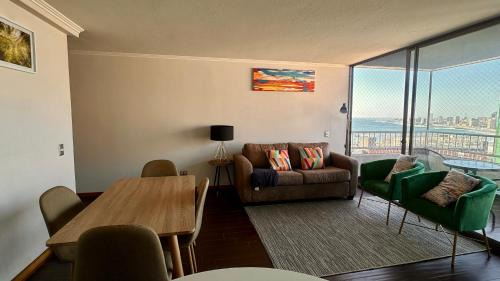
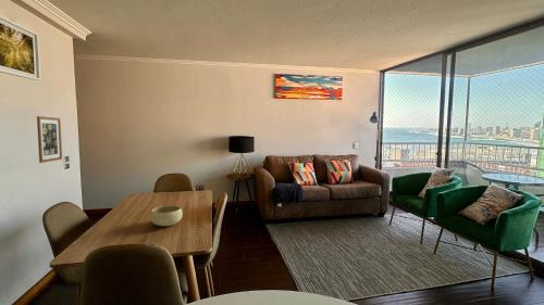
+ bowl [149,204,184,227]
+ wall art [36,115,63,164]
